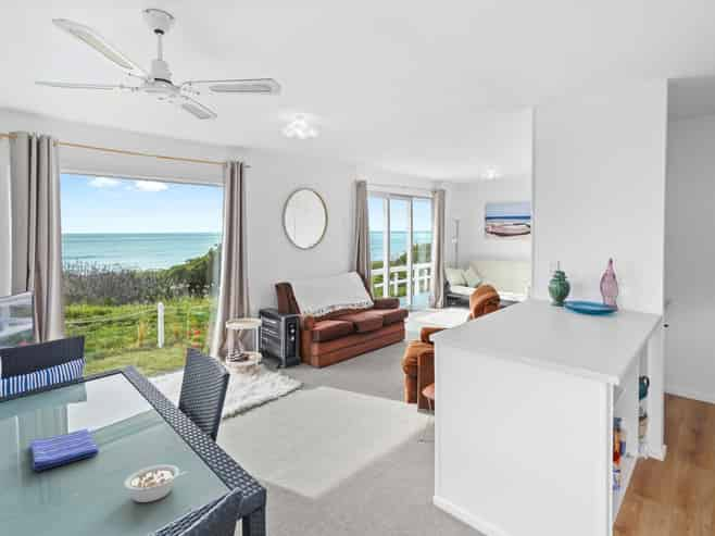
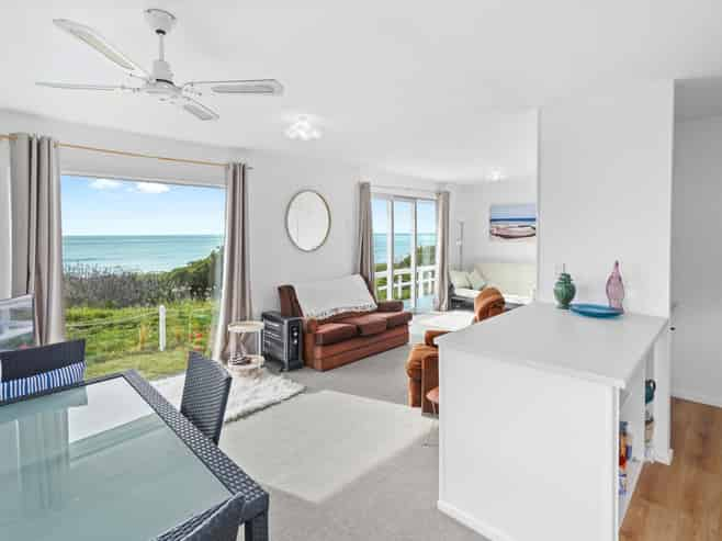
- dish towel [29,428,100,472]
- legume [123,464,189,503]
